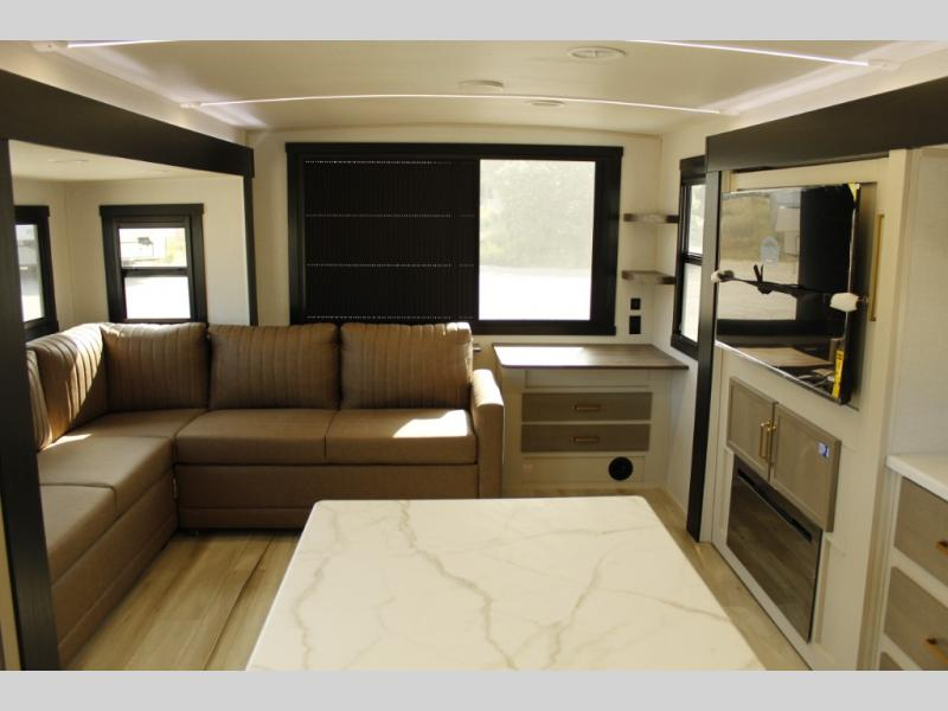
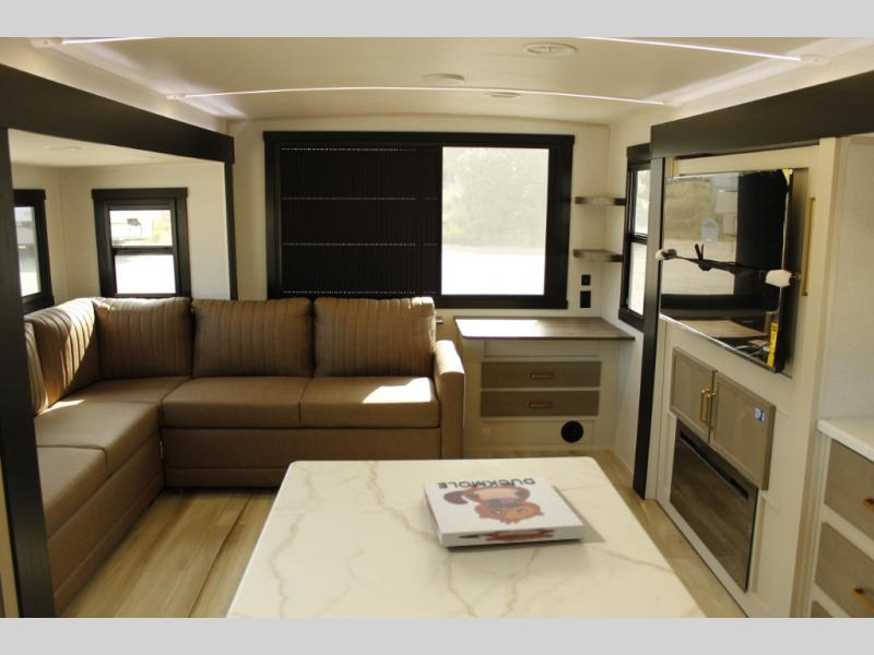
+ board game [422,476,586,548]
